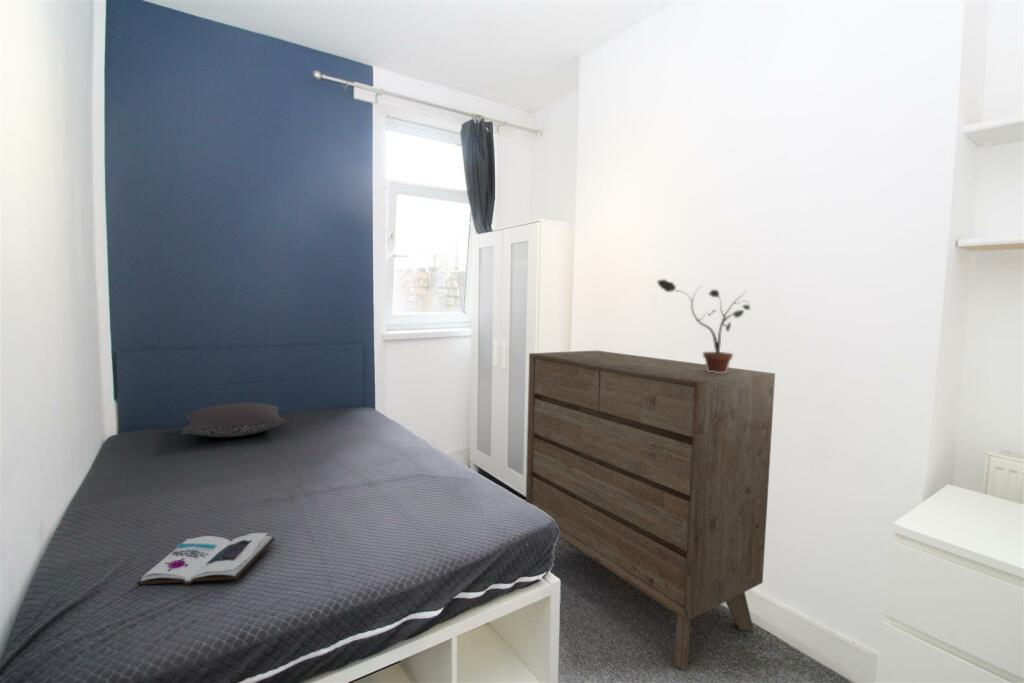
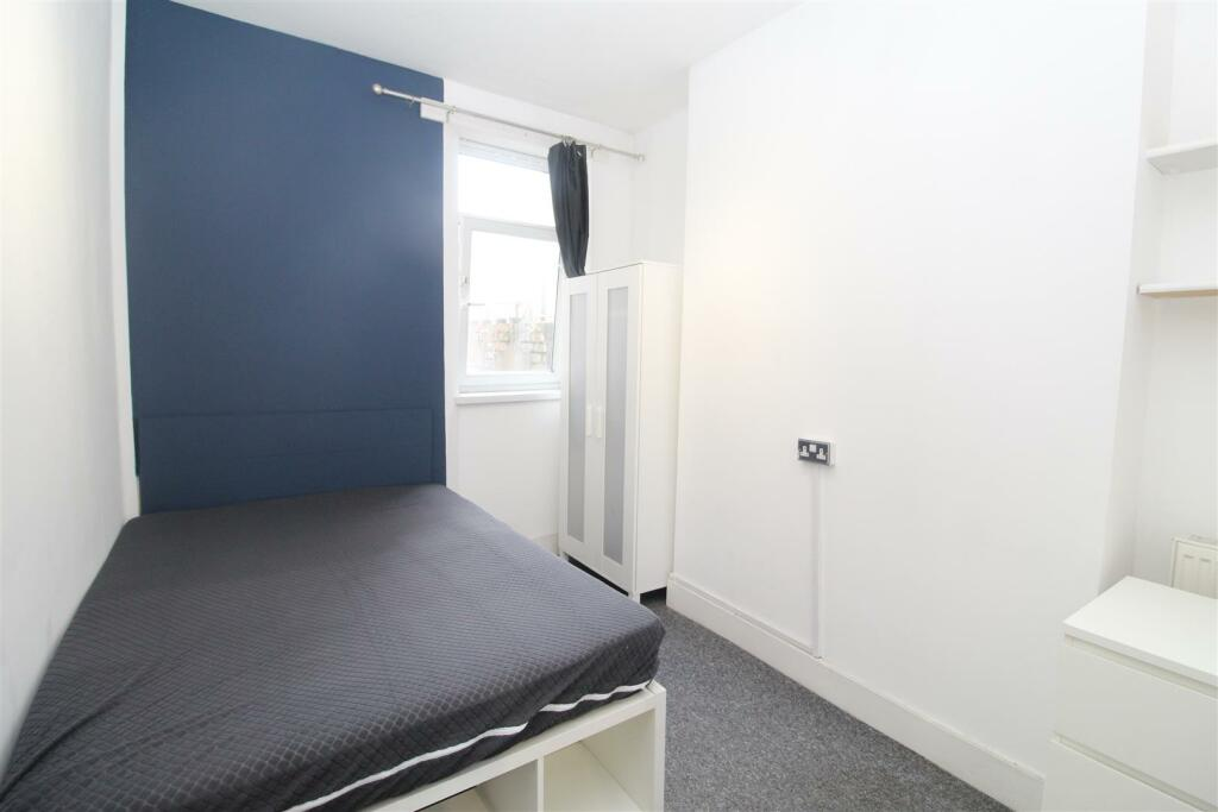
- pillow [180,402,289,438]
- potted plant [656,278,751,373]
- book [136,532,276,586]
- dresser [525,350,776,671]
